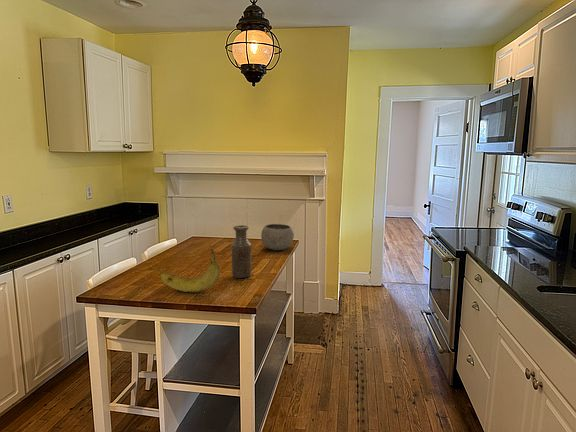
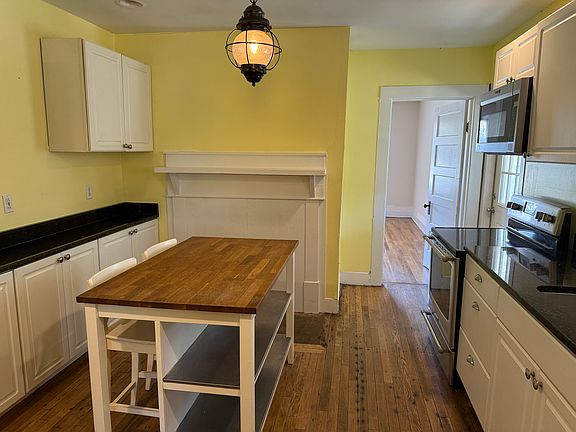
- banana [159,248,221,293]
- bowl [260,223,295,251]
- bottle [230,224,252,279]
